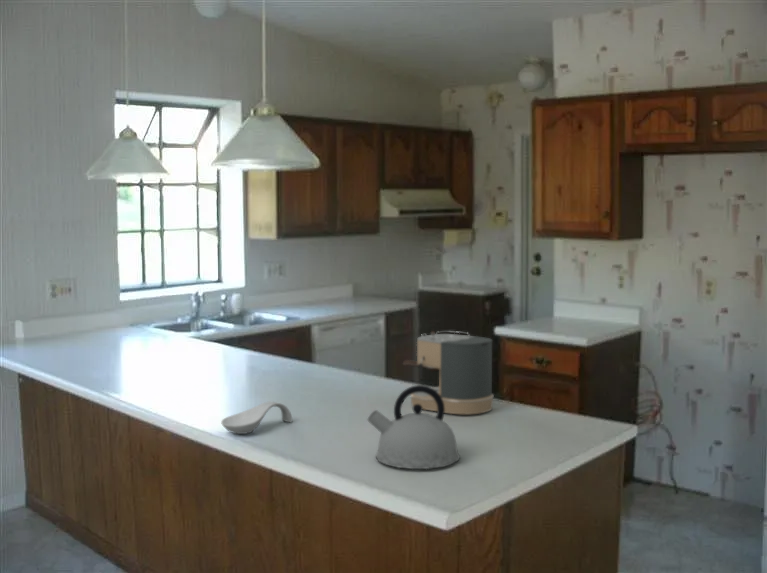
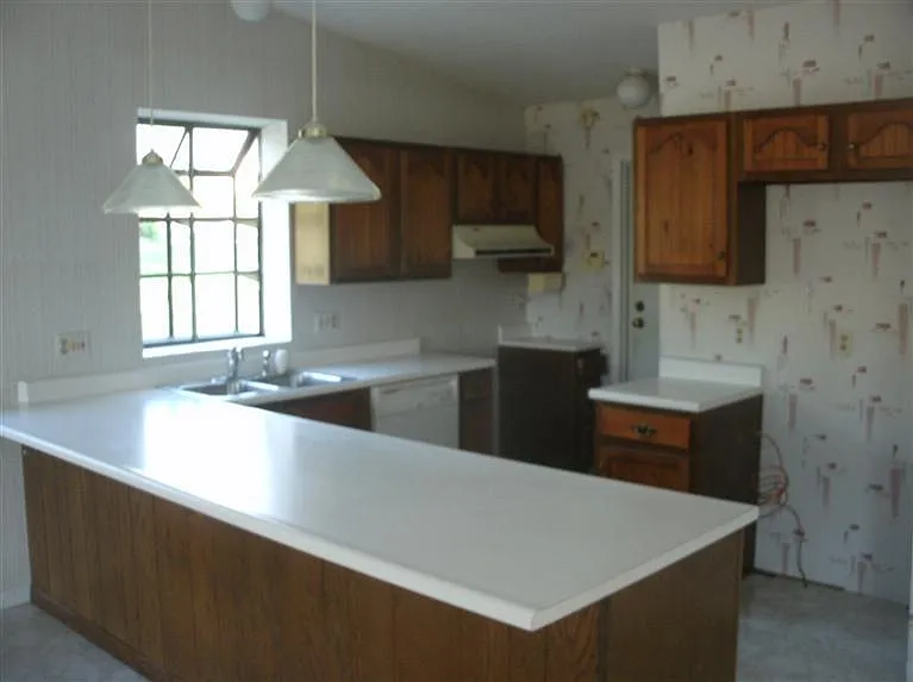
- spoon rest [220,401,293,435]
- coffee maker [402,330,495,415]
- kettle [366,384,461,470]
